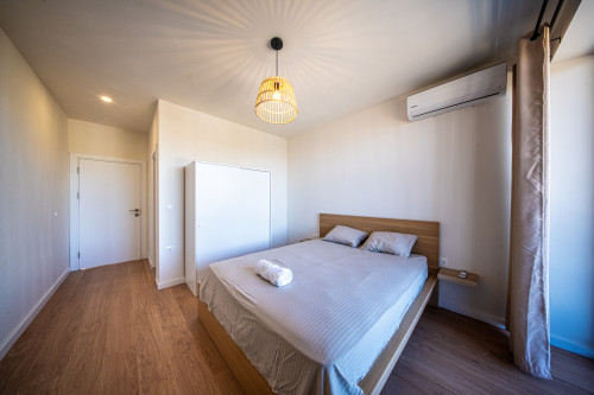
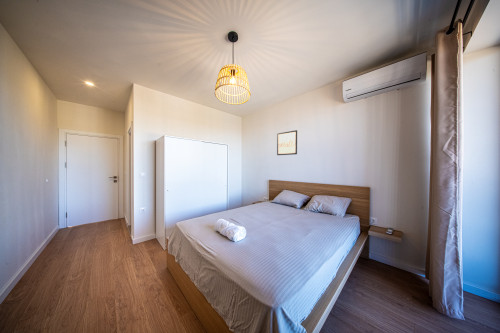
+ wall art [276,129,298,156]
